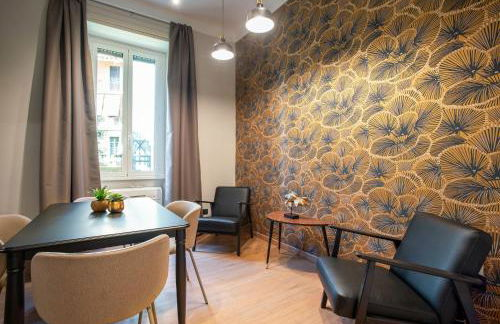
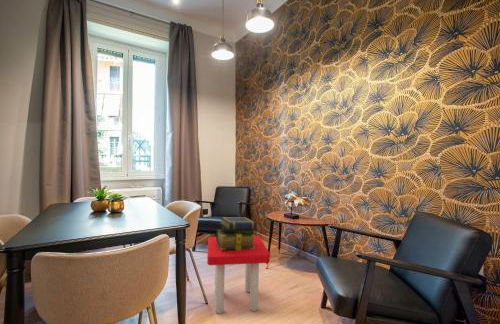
+ stool [206,235,271,315]
+ stack of books [215,216,258,250]
